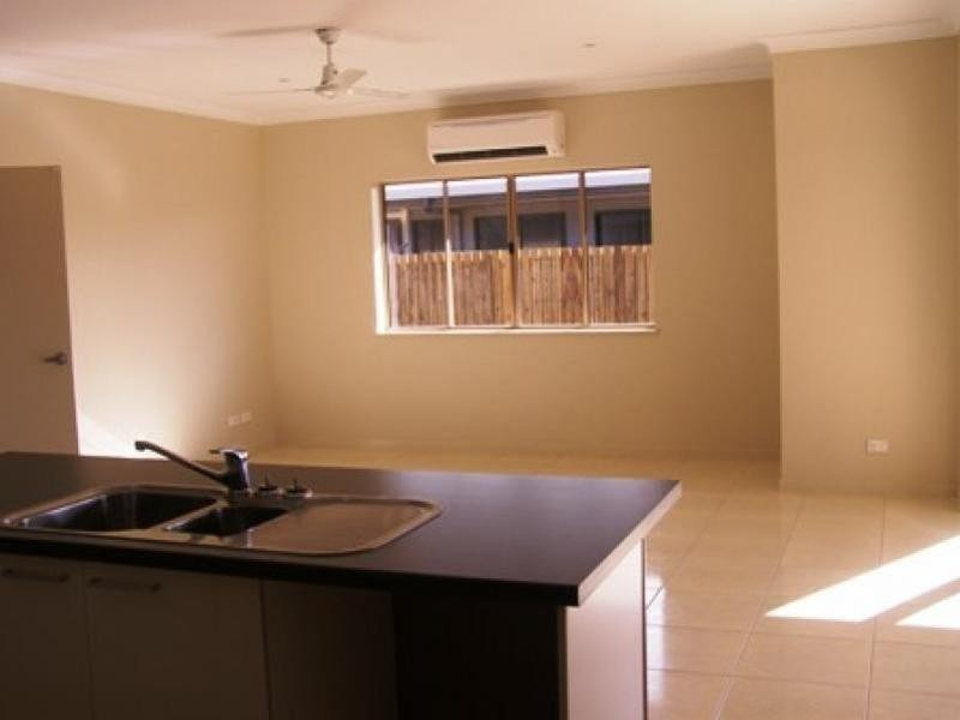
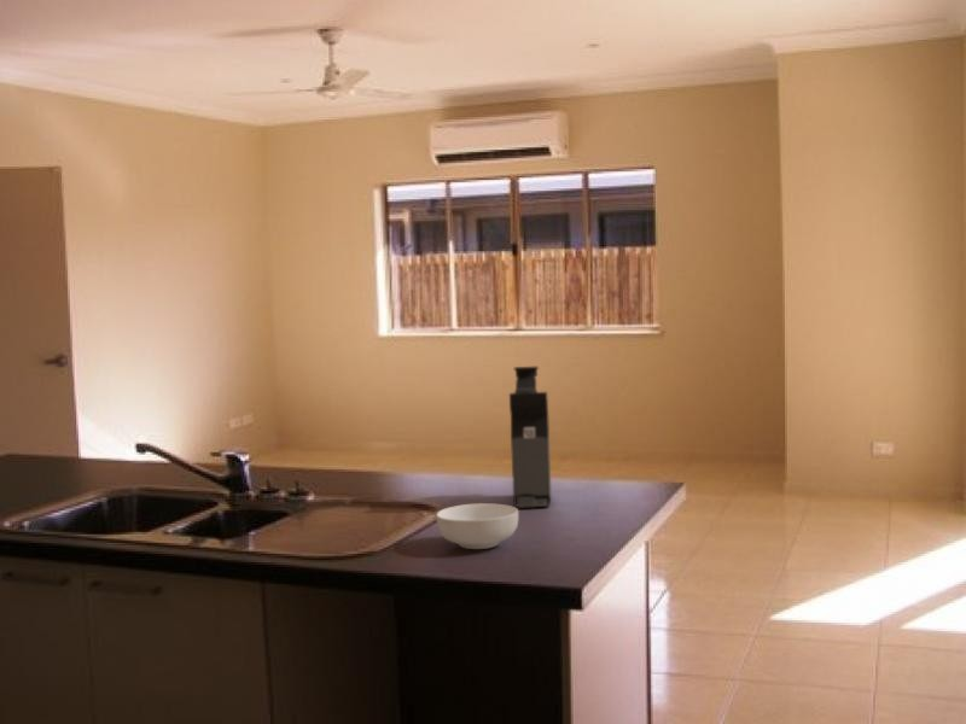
+ cereal bowl [435,502,519,550]
+ coffee maker [508,366,552,509]
